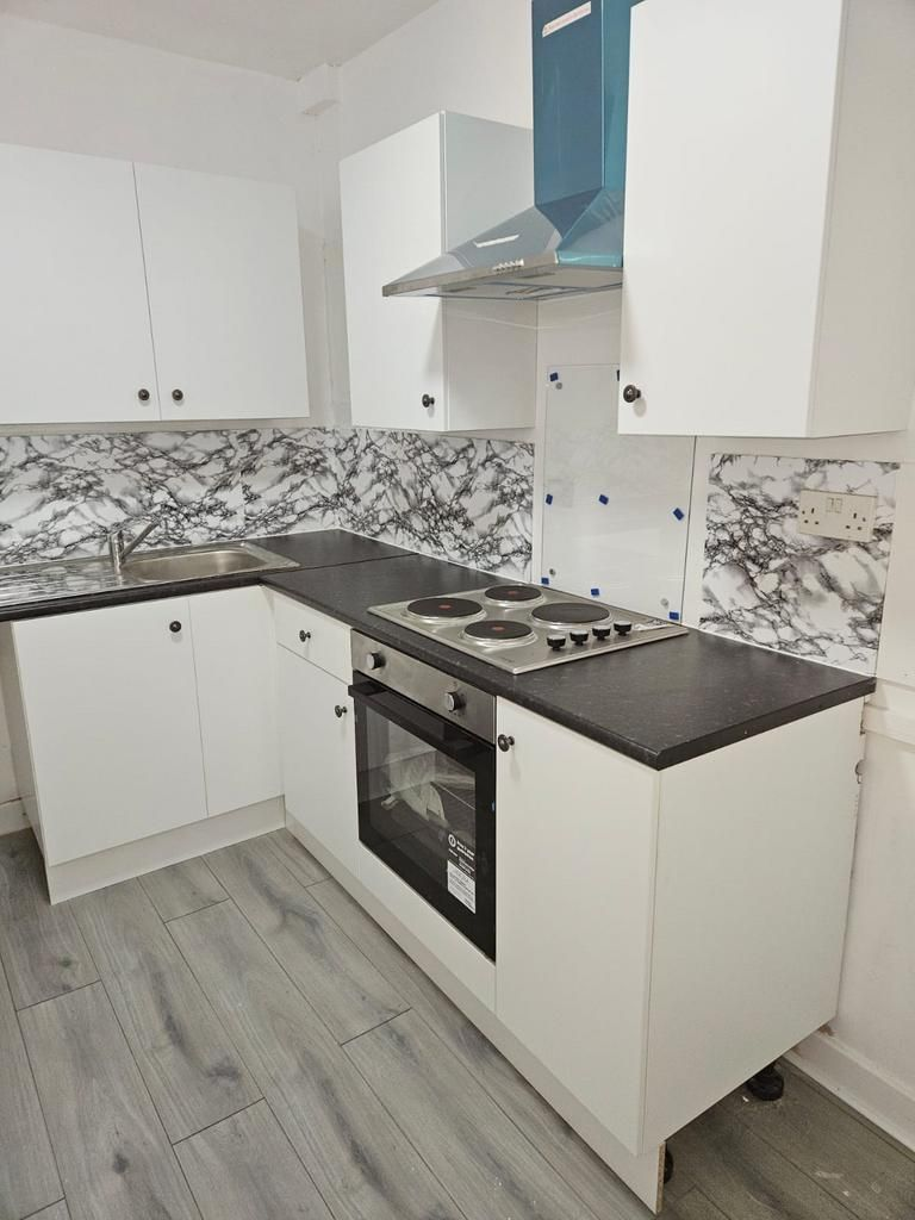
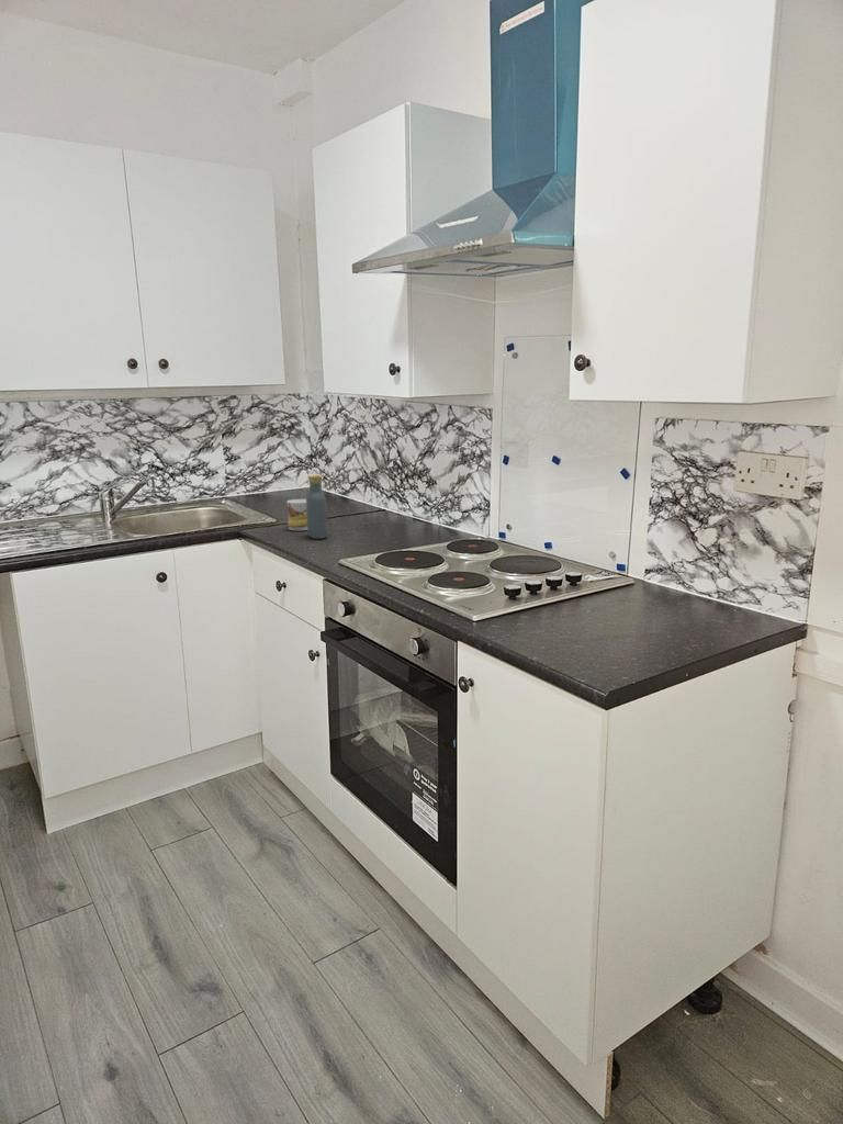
+ vodka [305,473,328,540]
+ mug [286,498,307,531]
